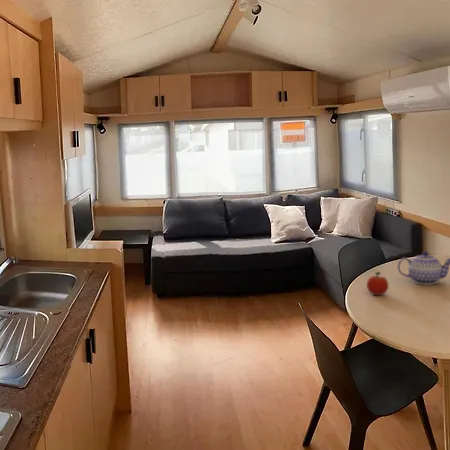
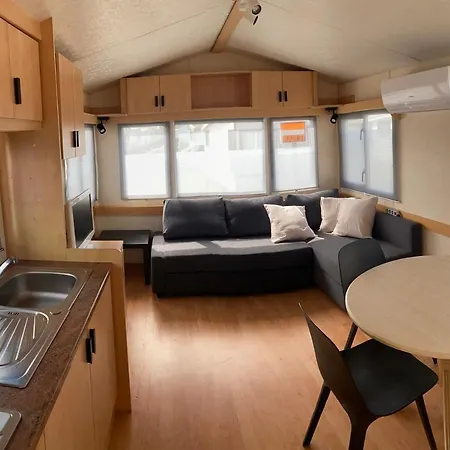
- teapot [397,250,450,286]
- fruit [366,271,390,296]
